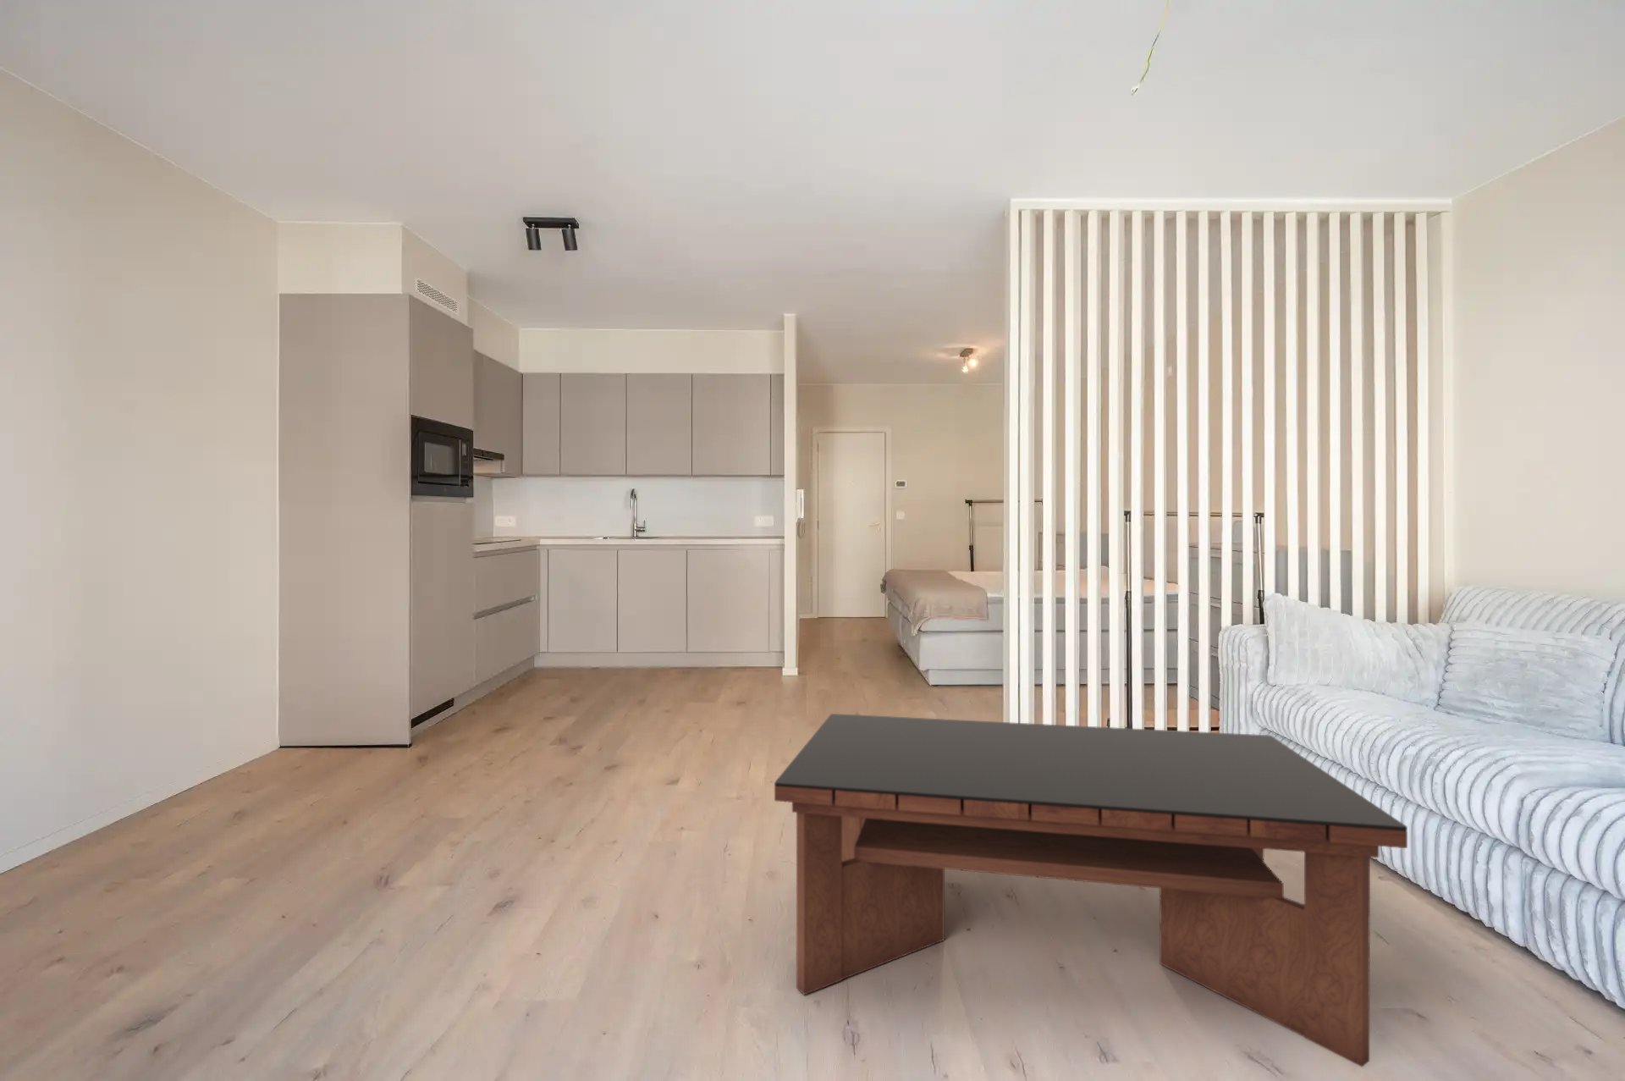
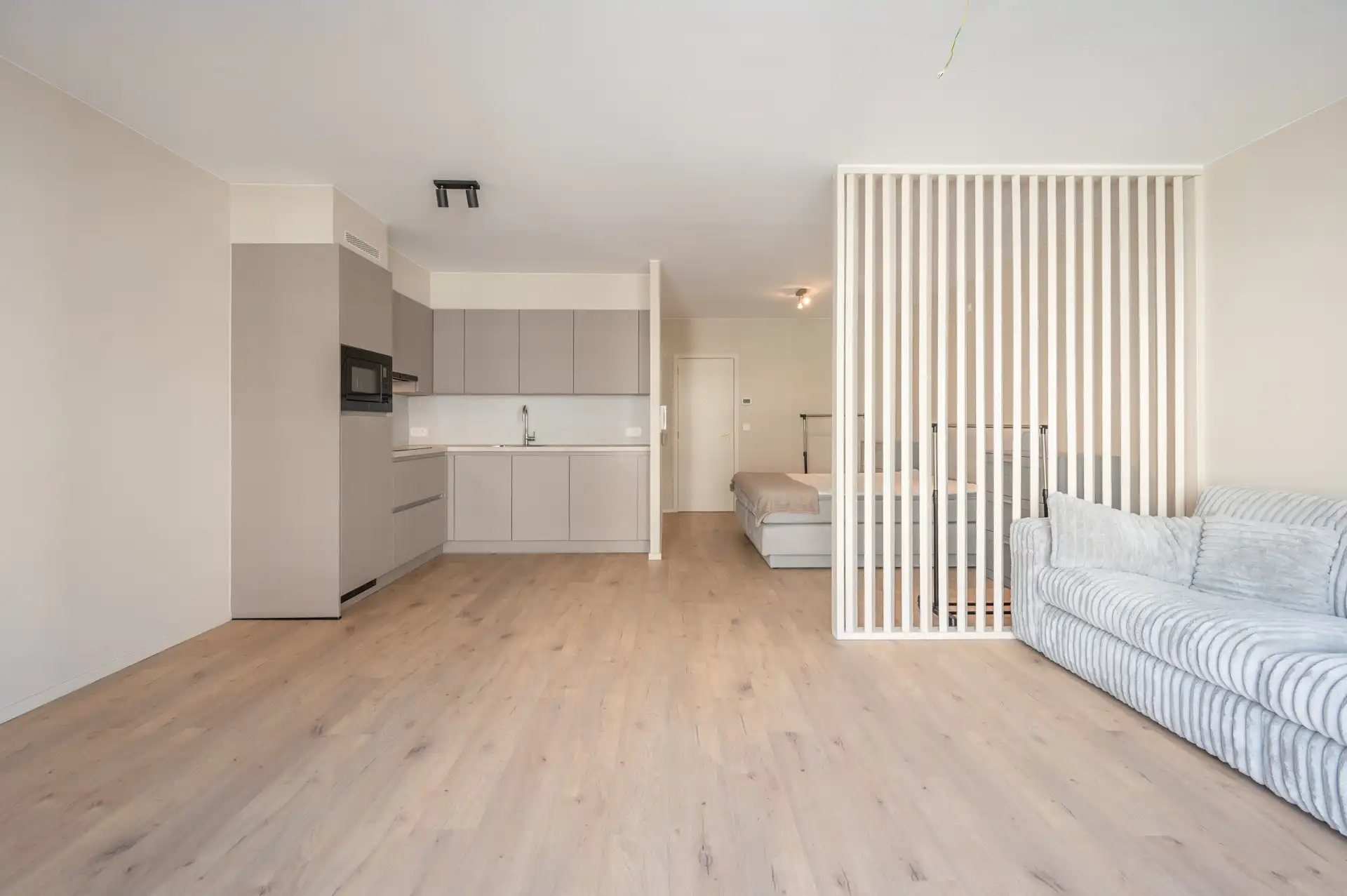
- coffee table [773,713,1408,1068]
